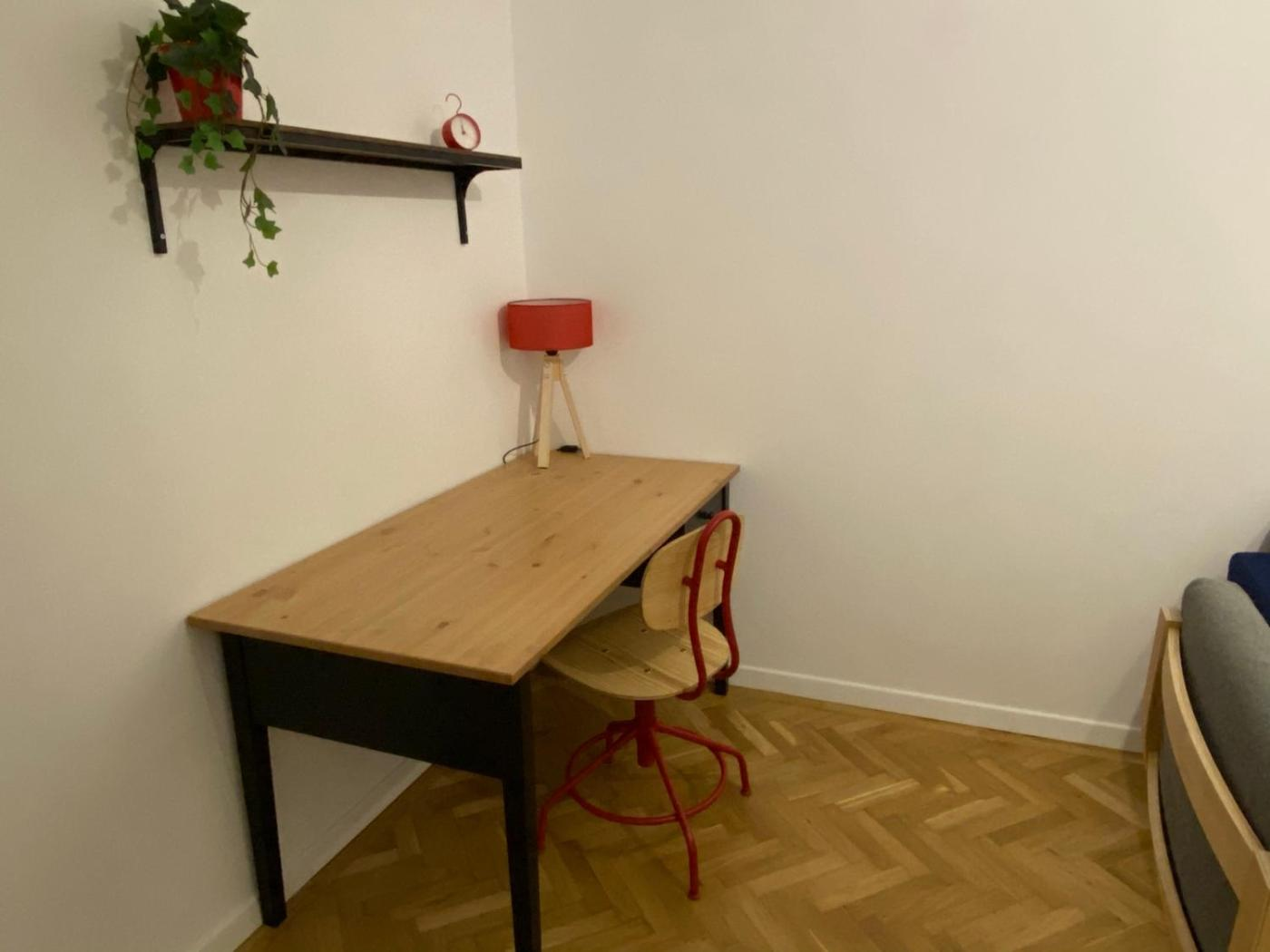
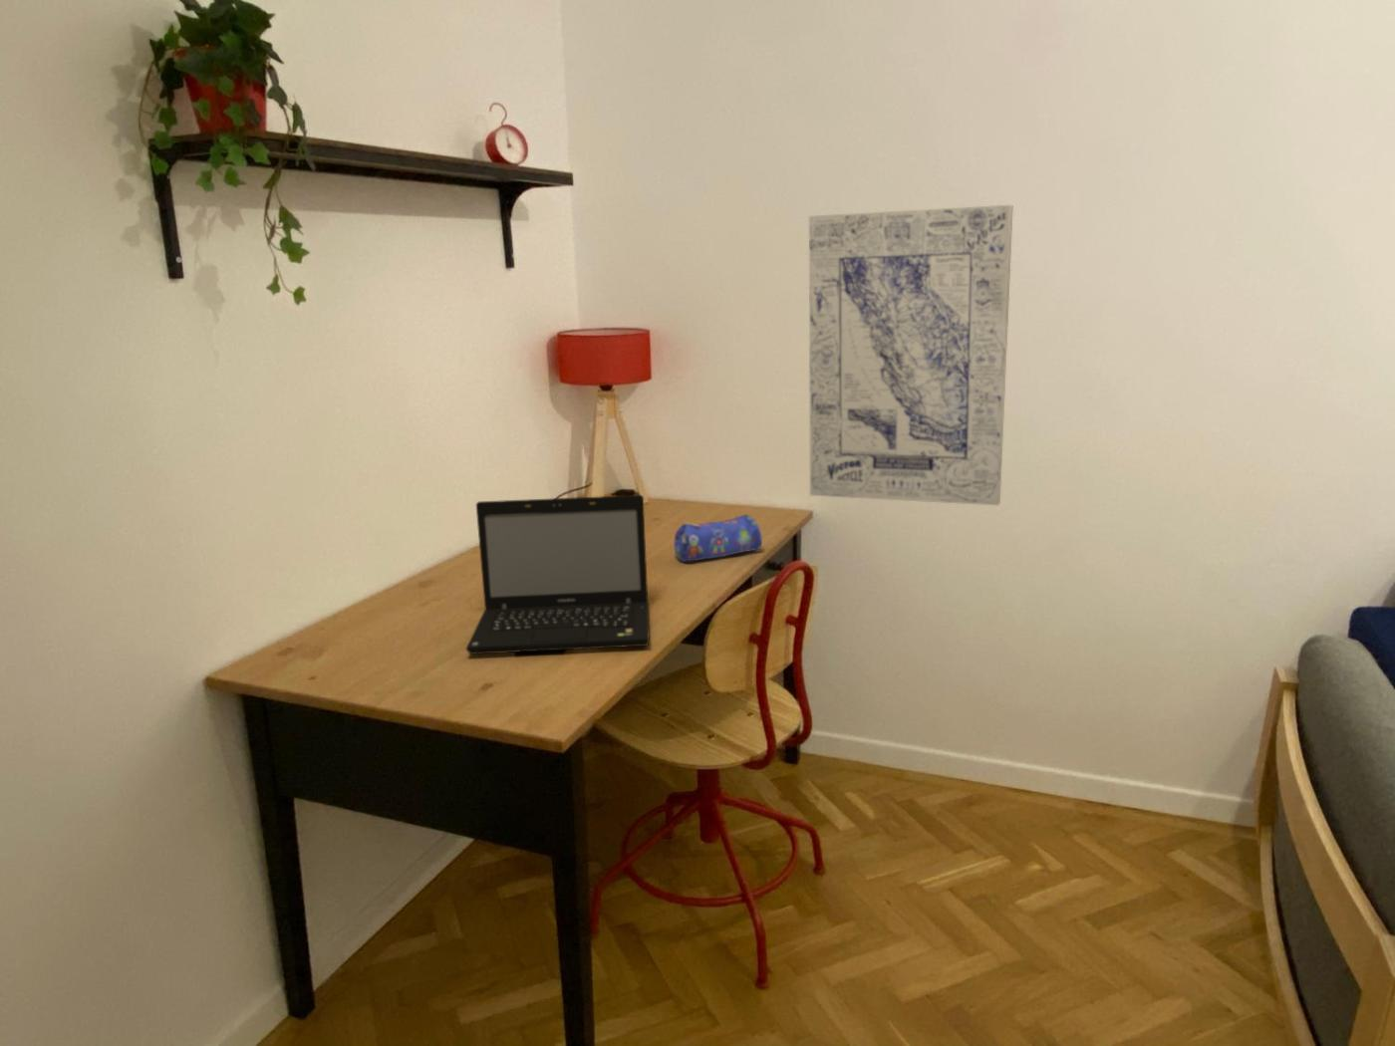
+ pencil case [673,514,763,563]
+ wall art [808,204,1014,507]
+ laptop [466,494,650,656]
